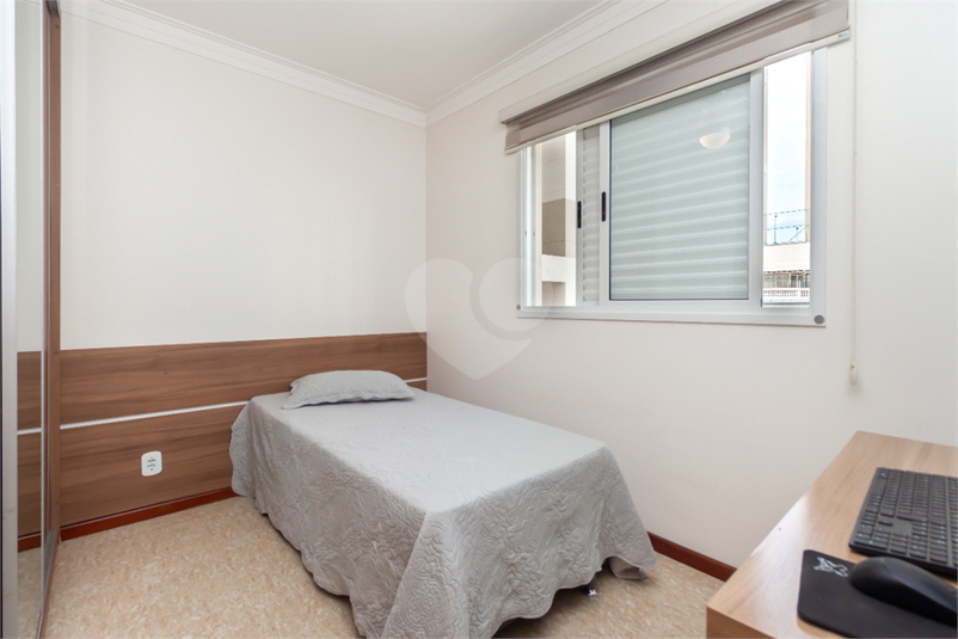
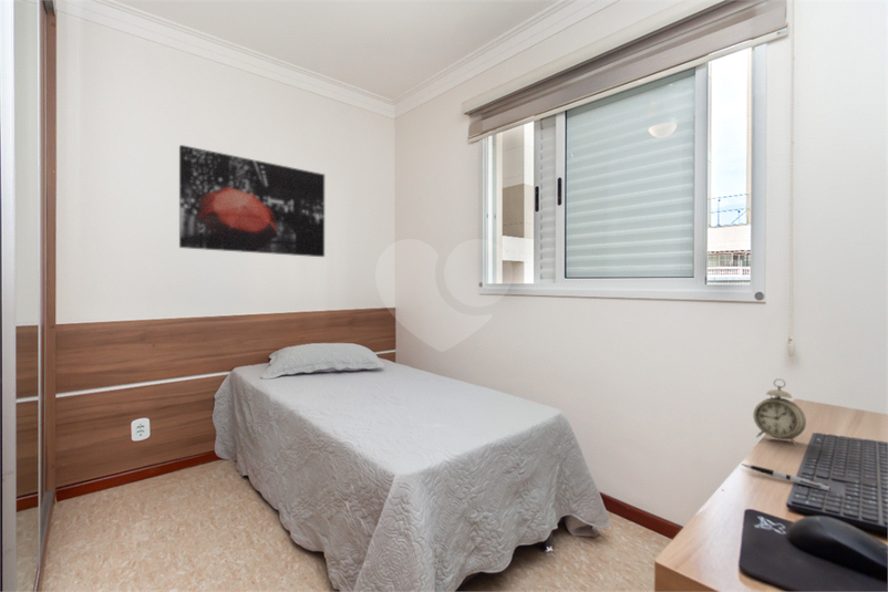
+ wall art [178,144,326,258]
+ pen [742,463,832,491]
+ alarm clock [752,377,807,447]
